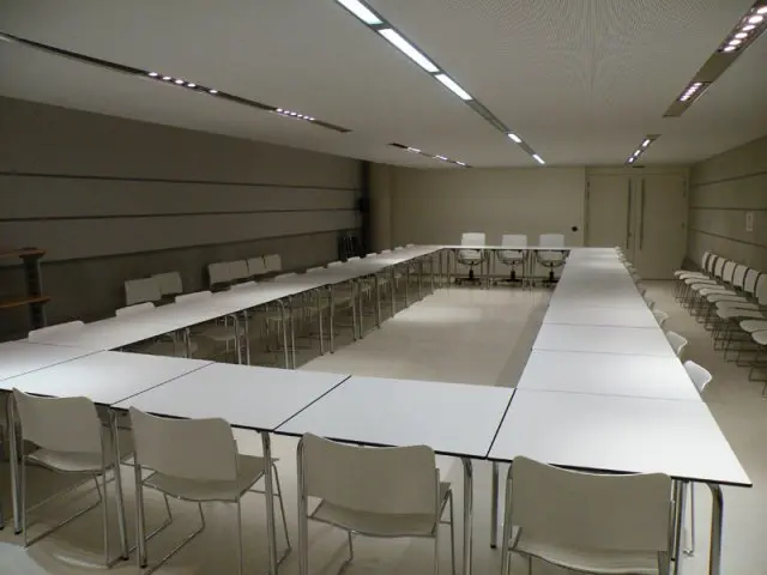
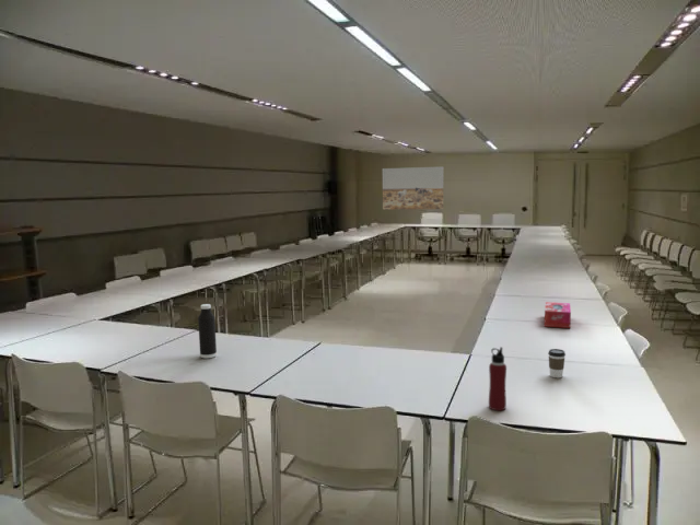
+ water bottle [197,303,218,359]
+ wall art [382,165,445,211]
+ tissue box [544,301,572,329]
+ coffee cup [547,348,567,378]
+ water bottle [488,346,508,411]
